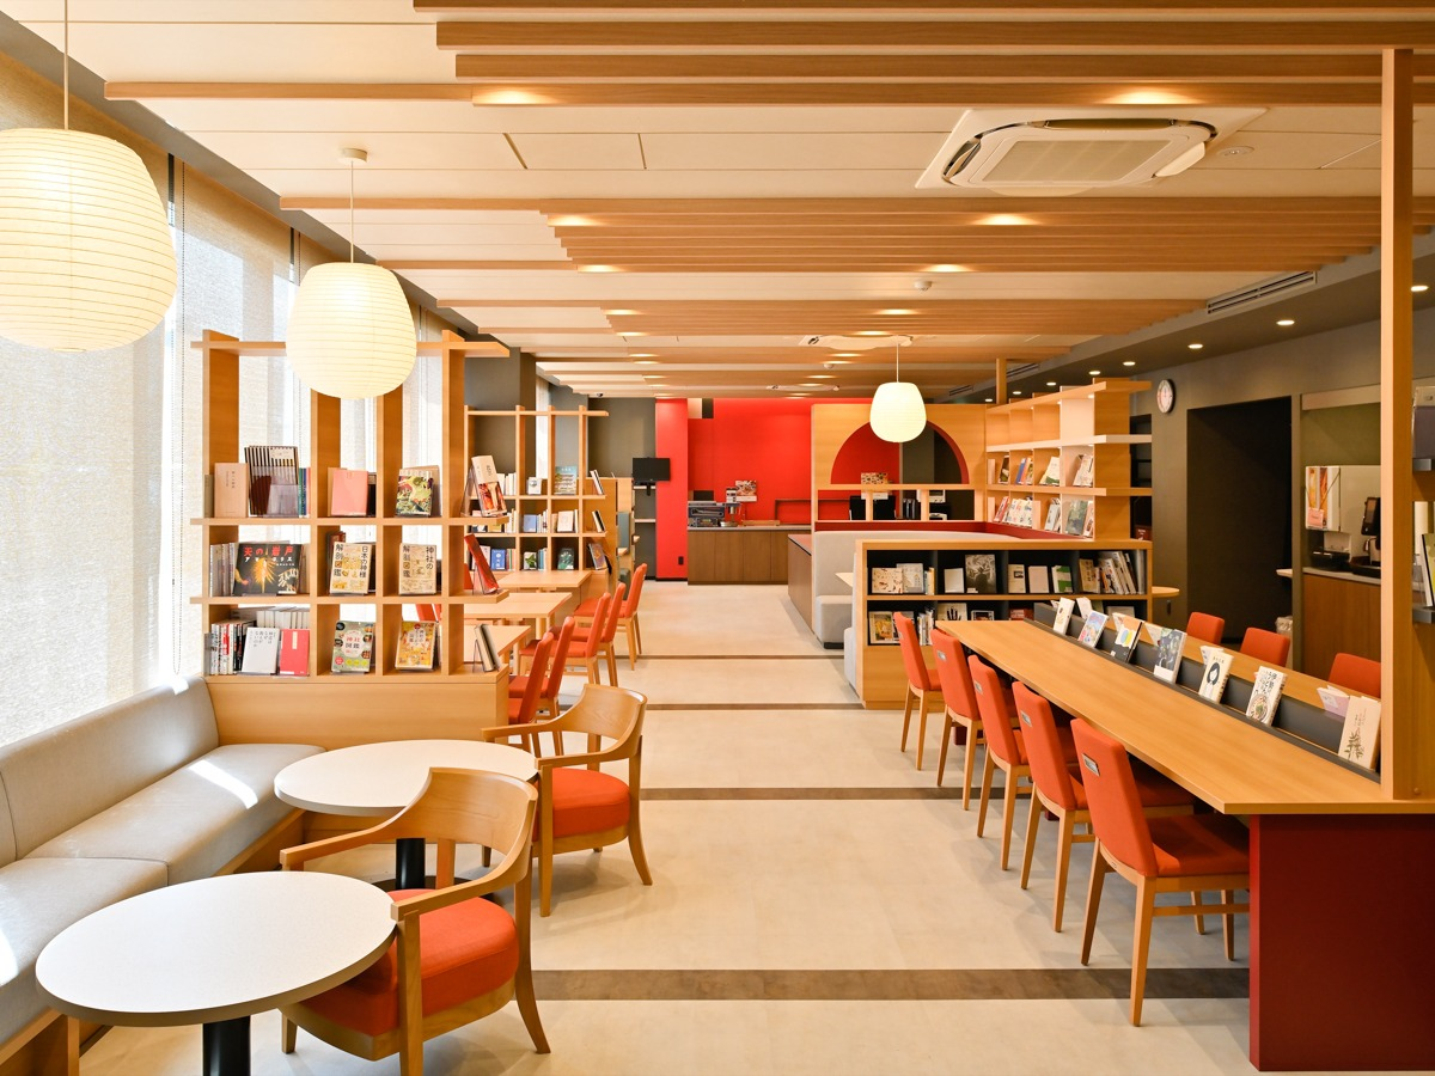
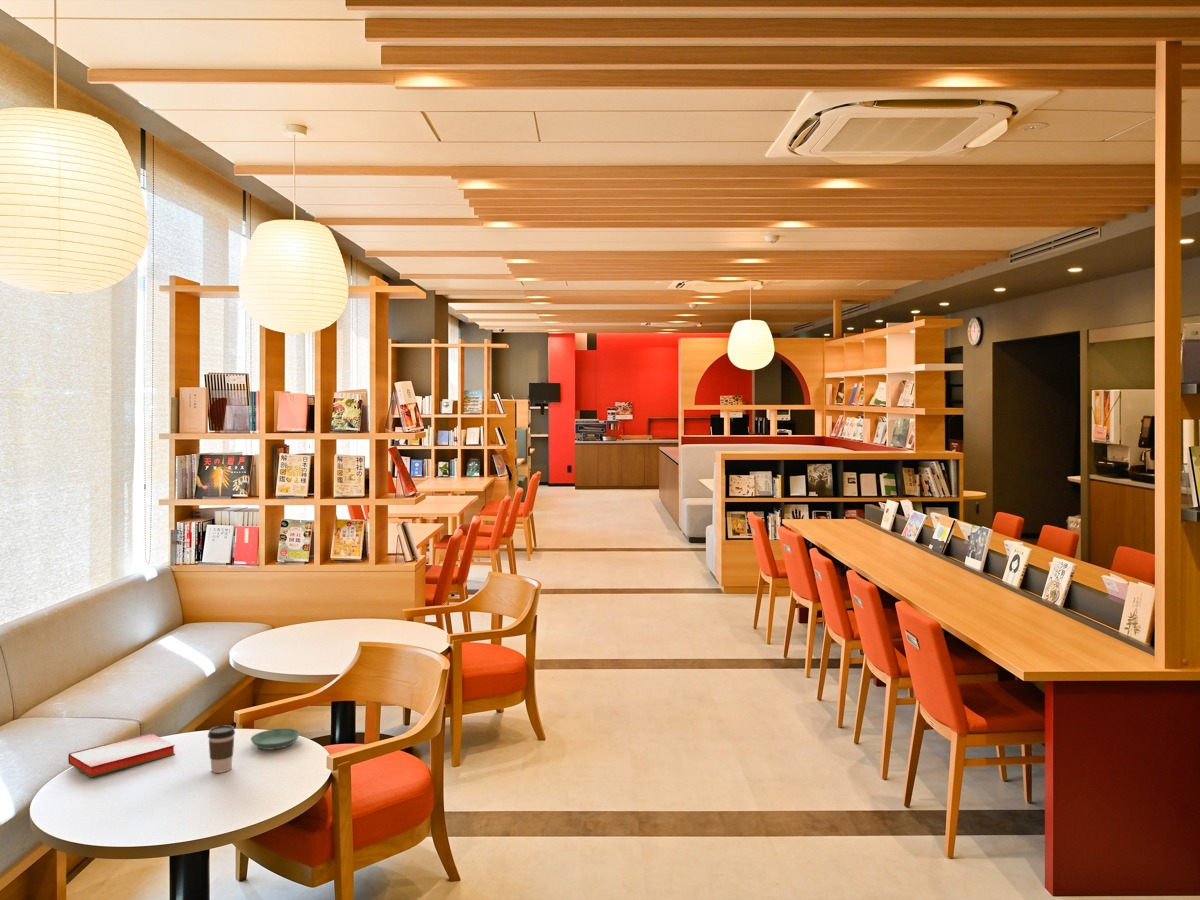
+ saucer [250,727,301,751]
+ coffee cup [207,724,236,774]
+ hardback book [67,732,176,778]
